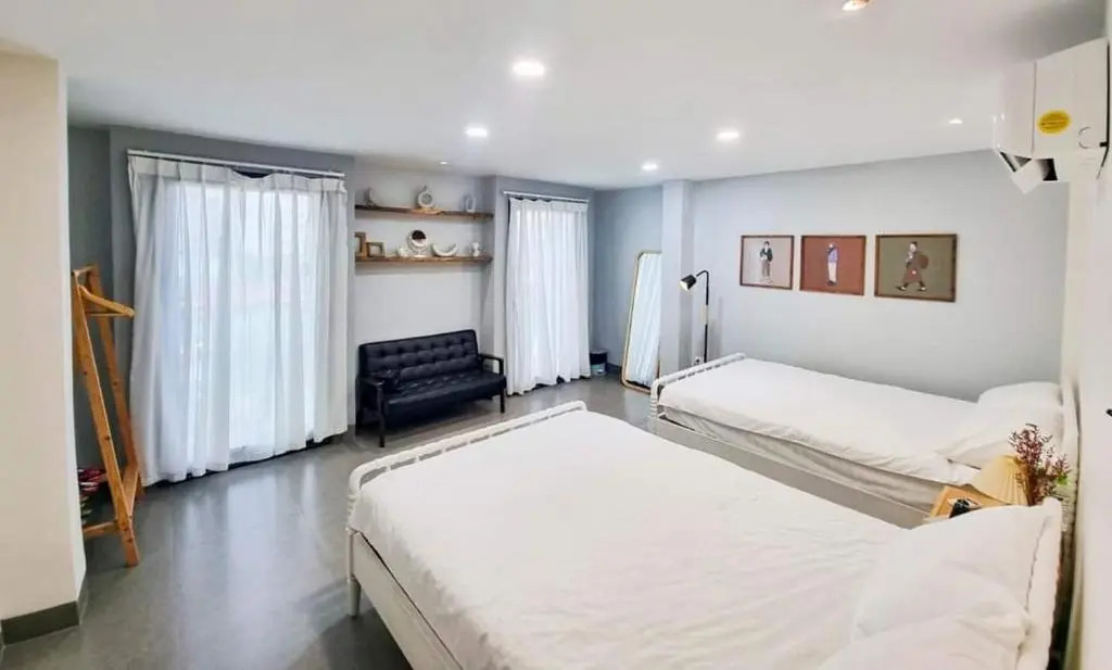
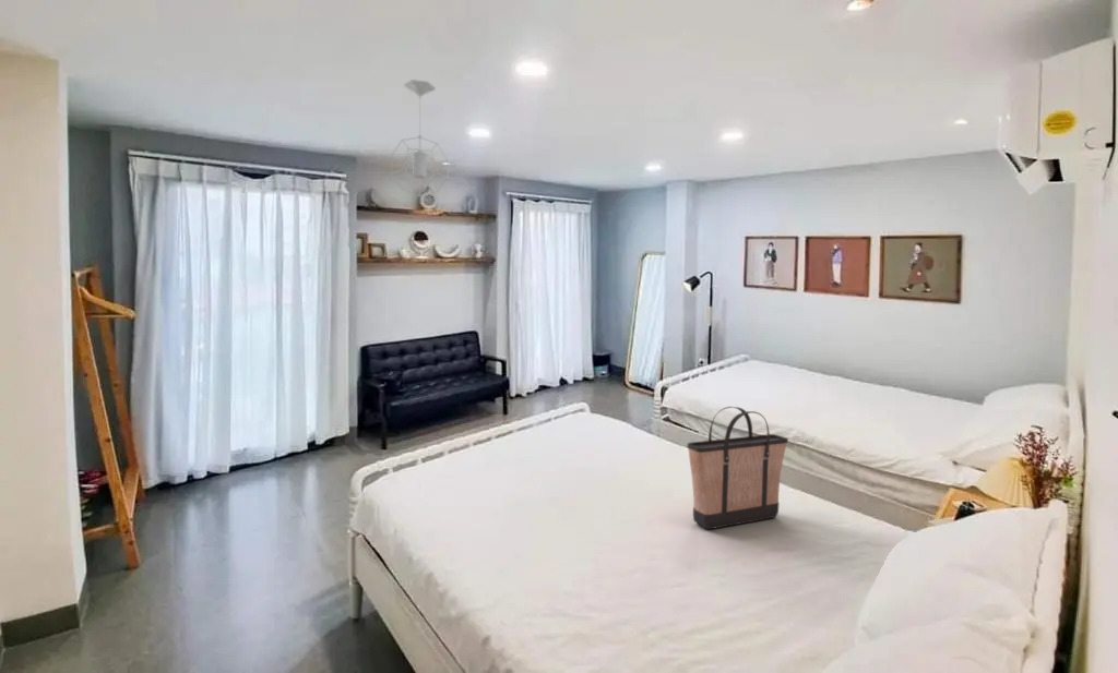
+ pendant light [390,79,449,197]
+ shopping bag [687,406,789,530]
